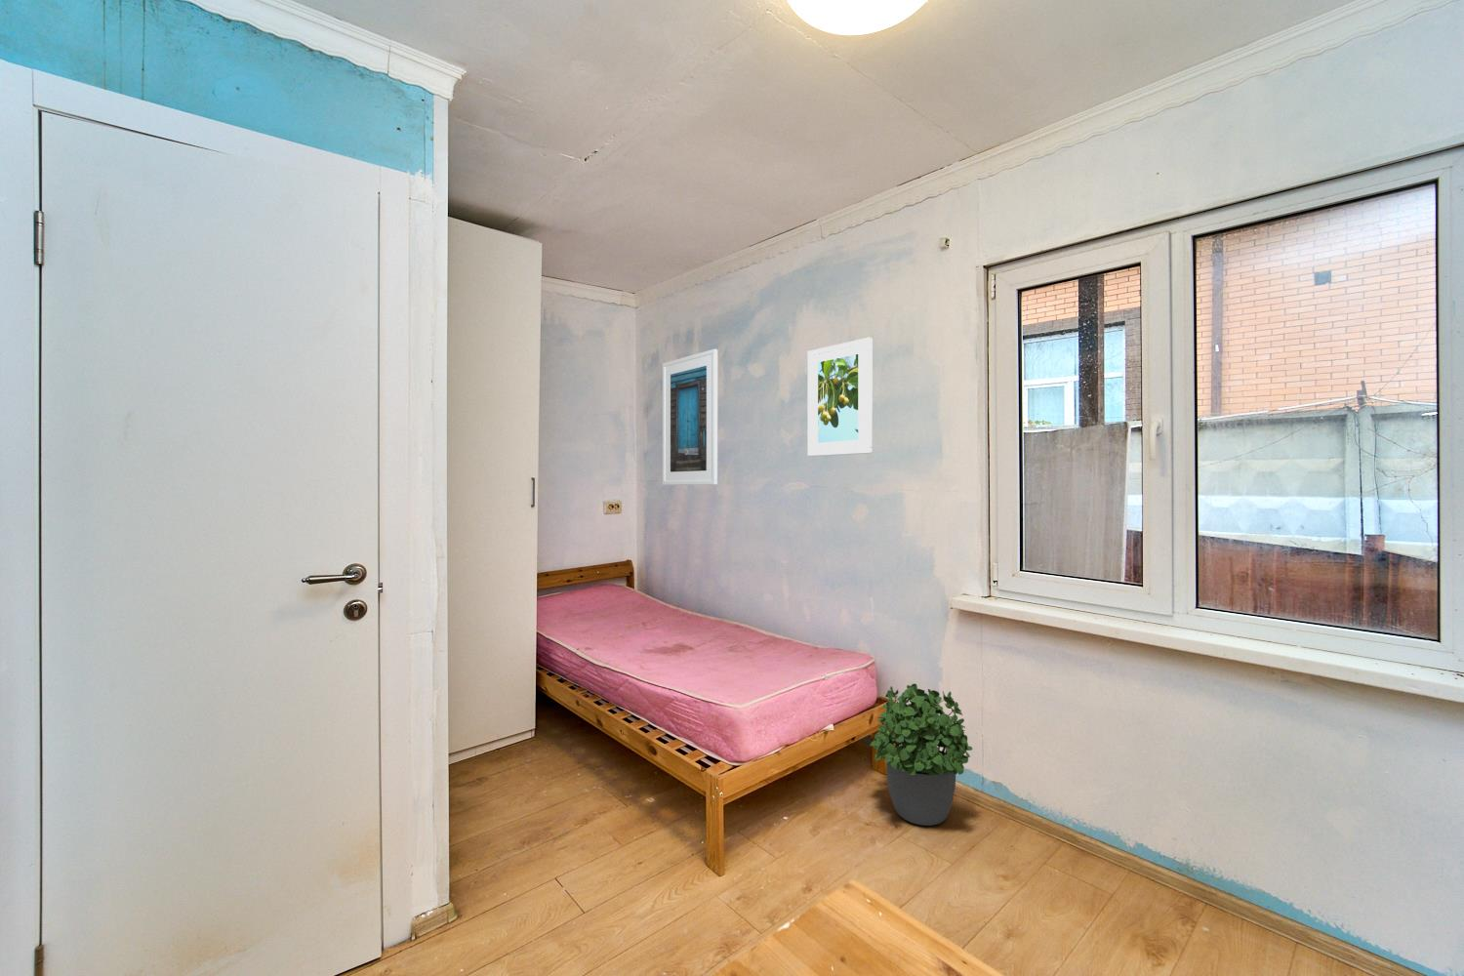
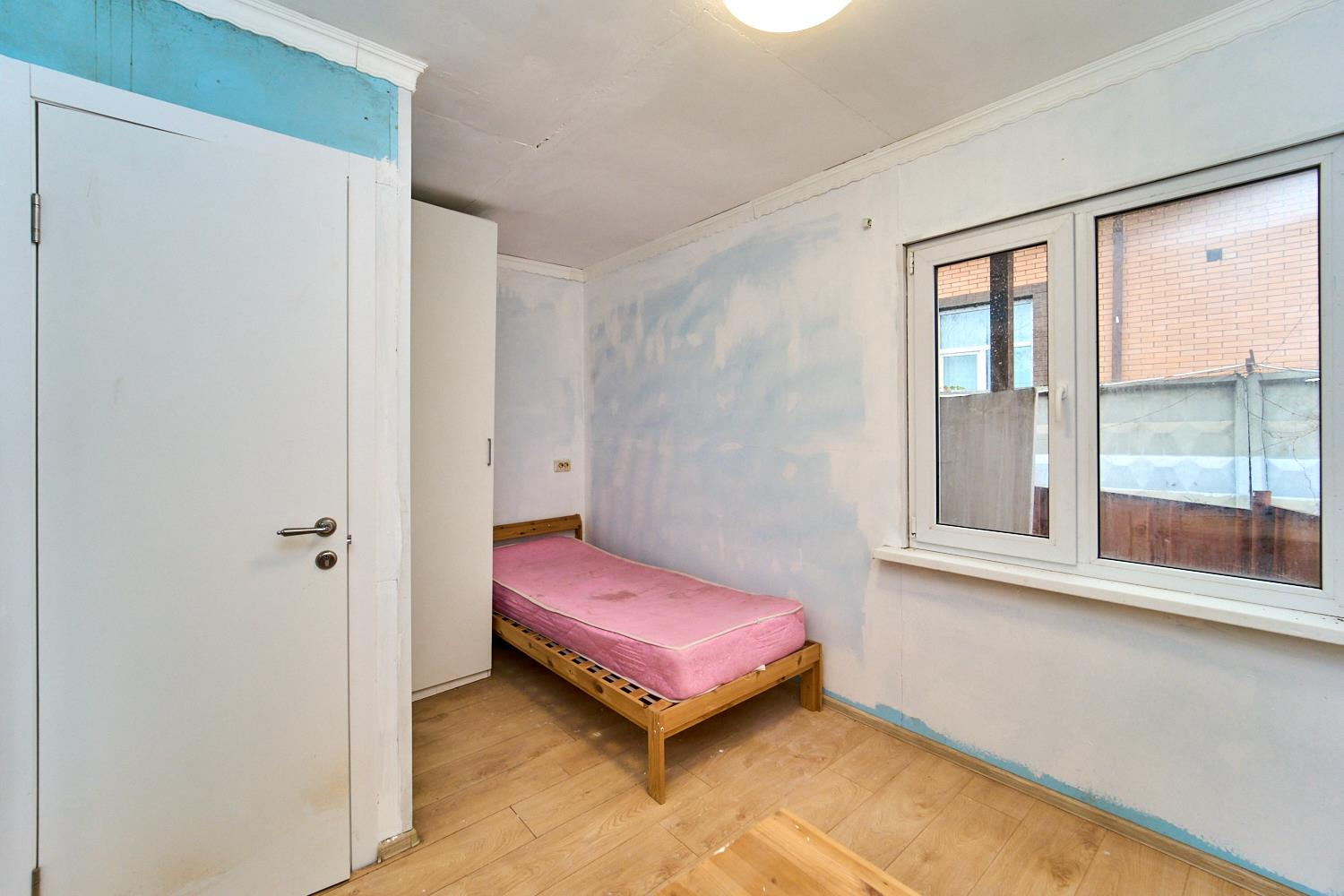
- potted plant [868,683,973,827]
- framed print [806,337,873,457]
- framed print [661,349,718,486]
